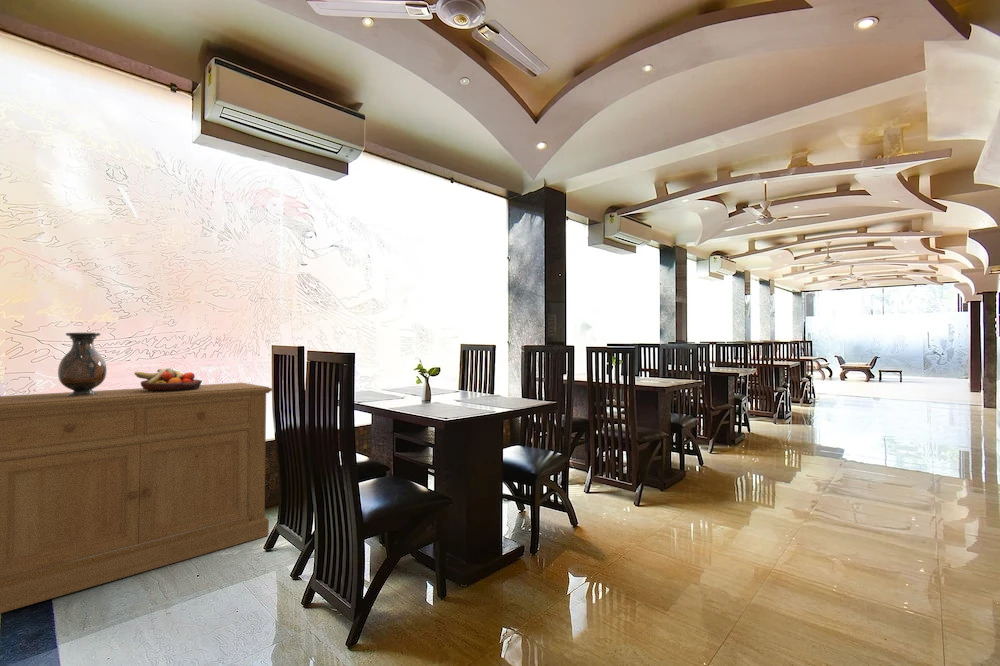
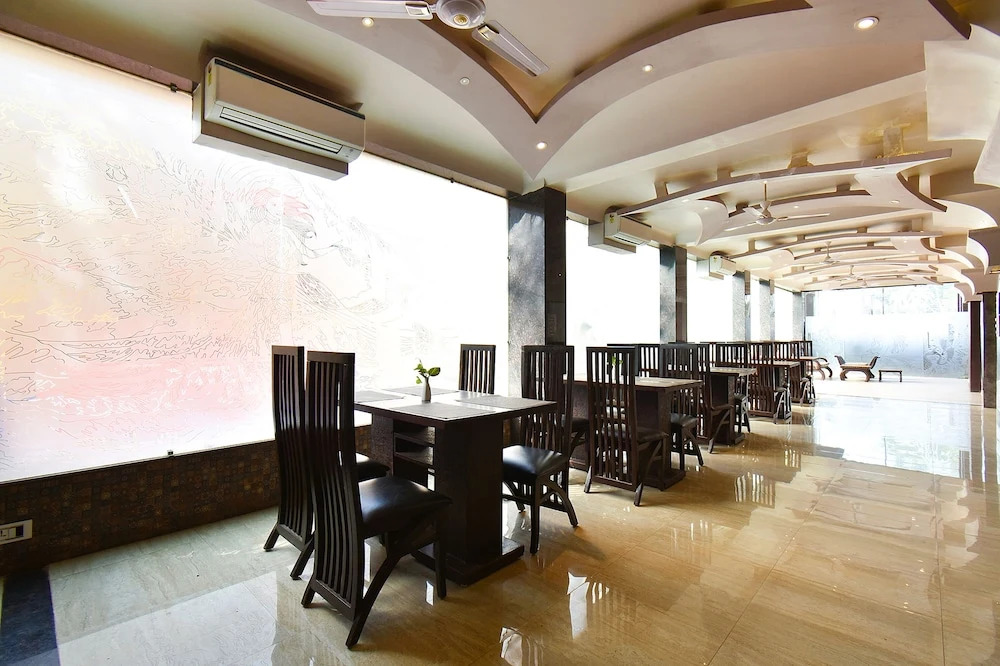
- vase [57,332,108,396]
- fruit bowl [133,367,203,392]
- sideboard [0,382,273,614]
